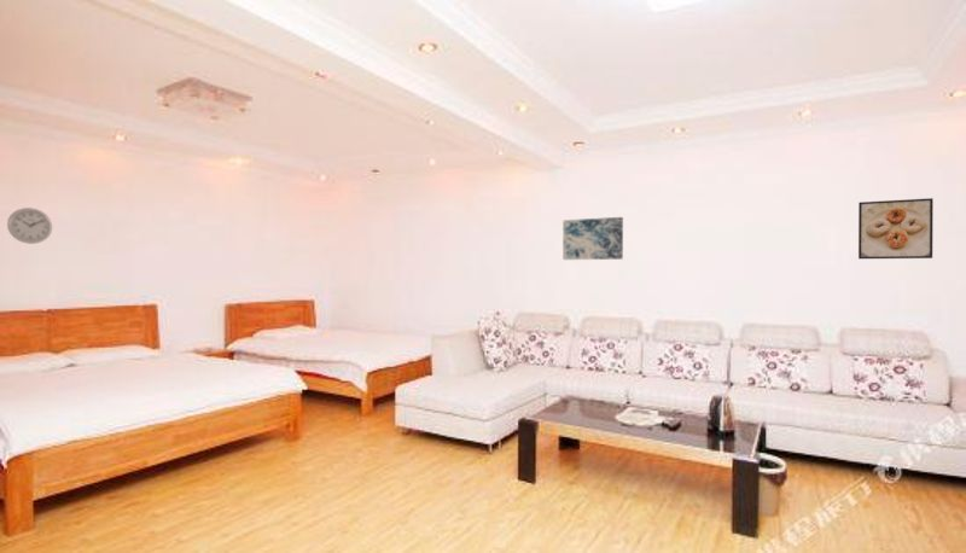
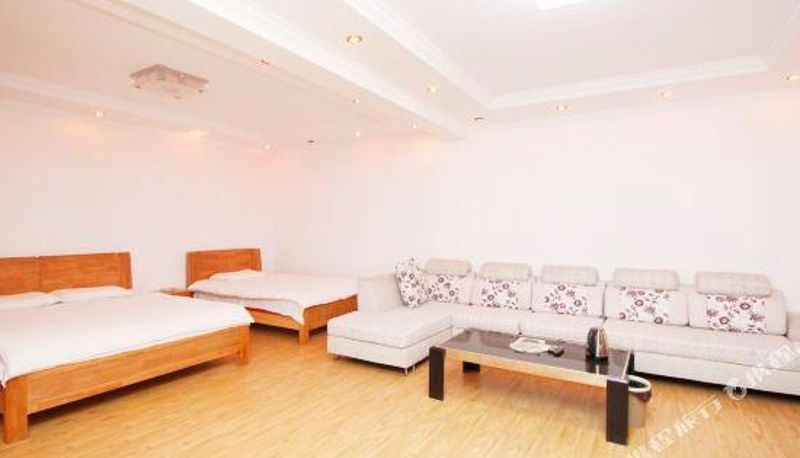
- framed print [857,197,935,260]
- wall art [561,216,624,261]
- wall clock [6,206,53,245]
